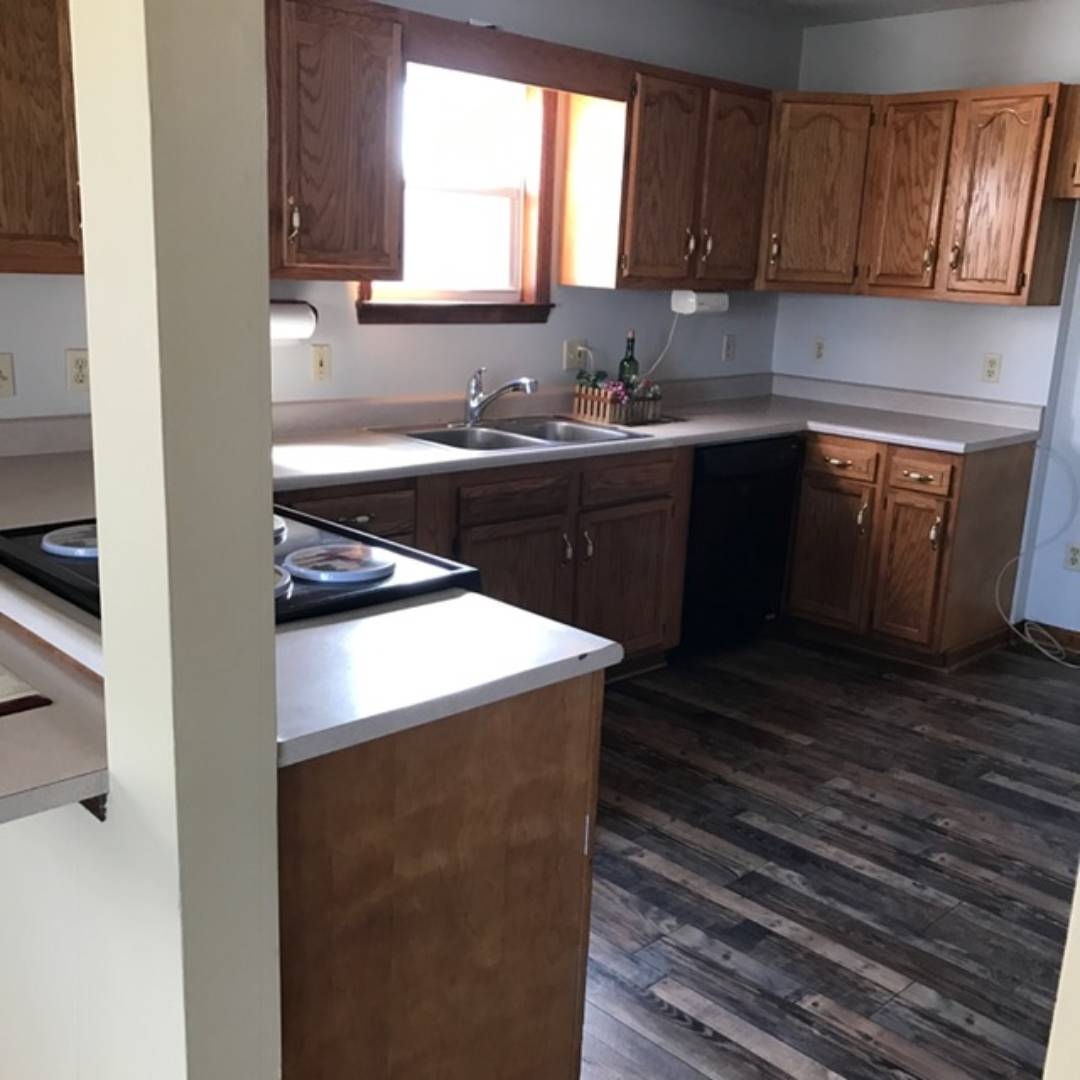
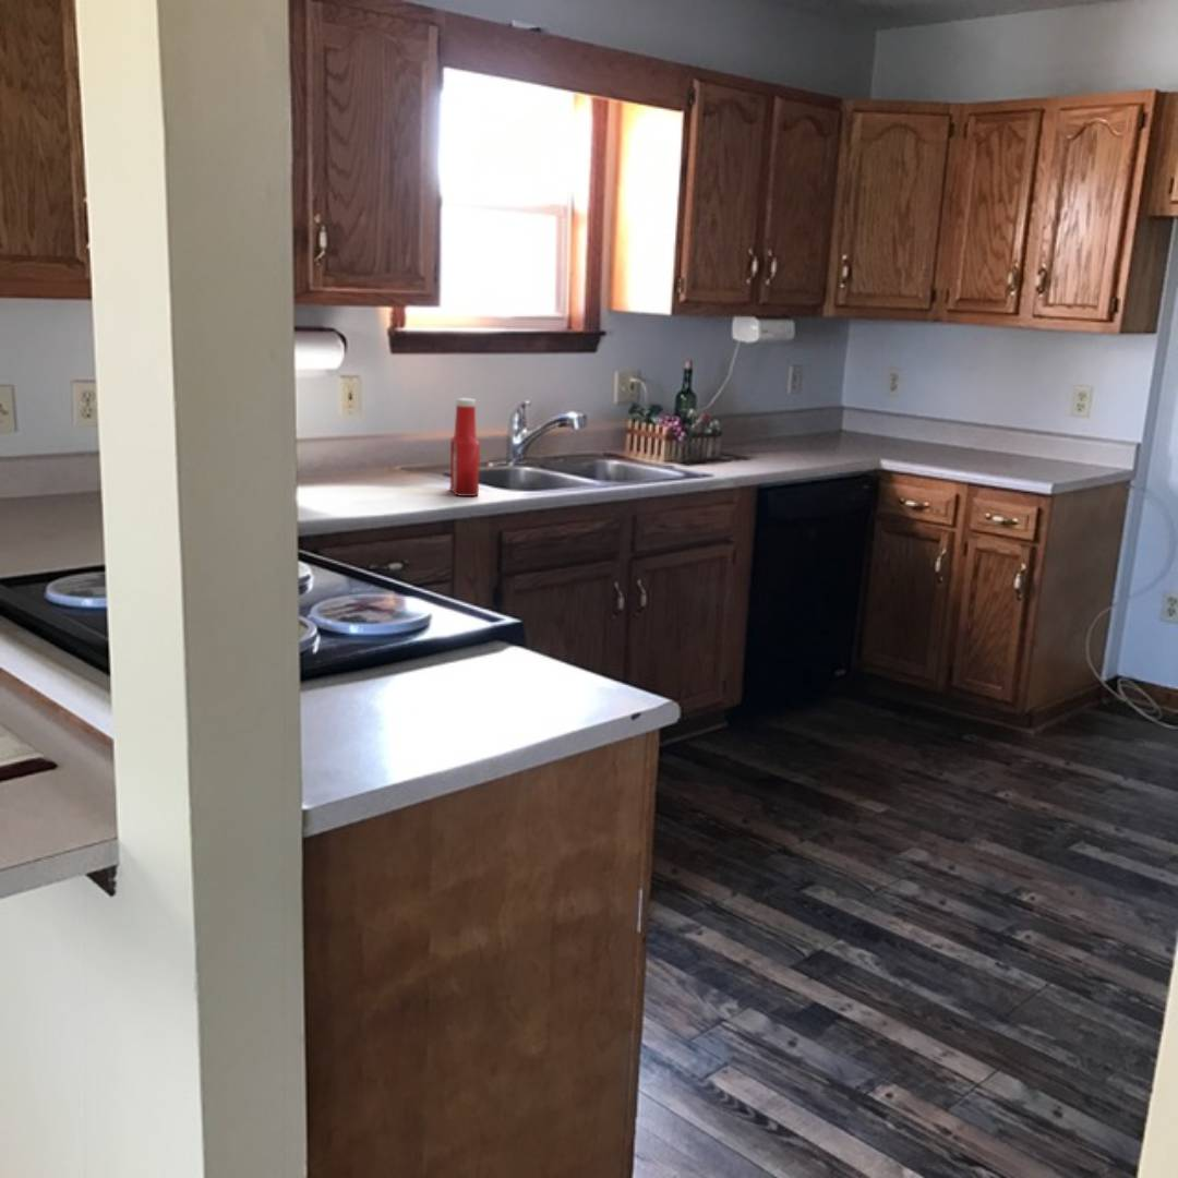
+ soap bottle [449,397,481,497]
